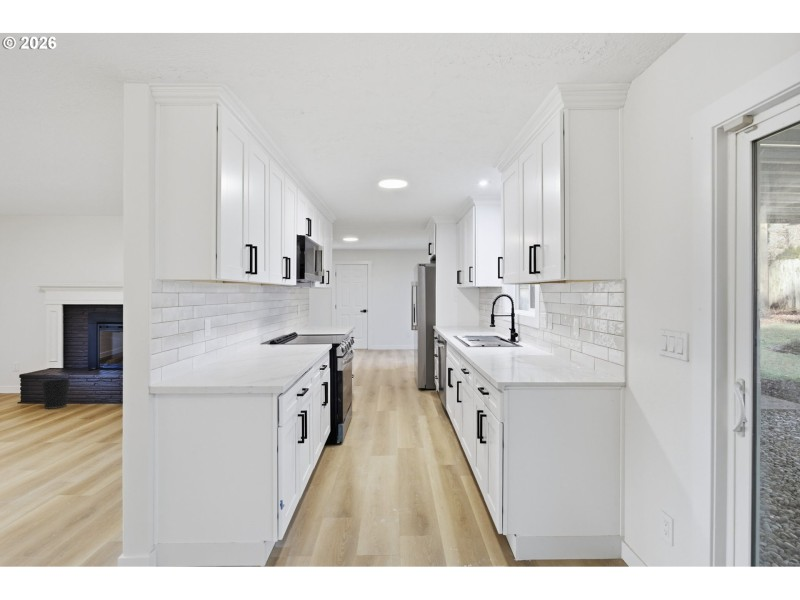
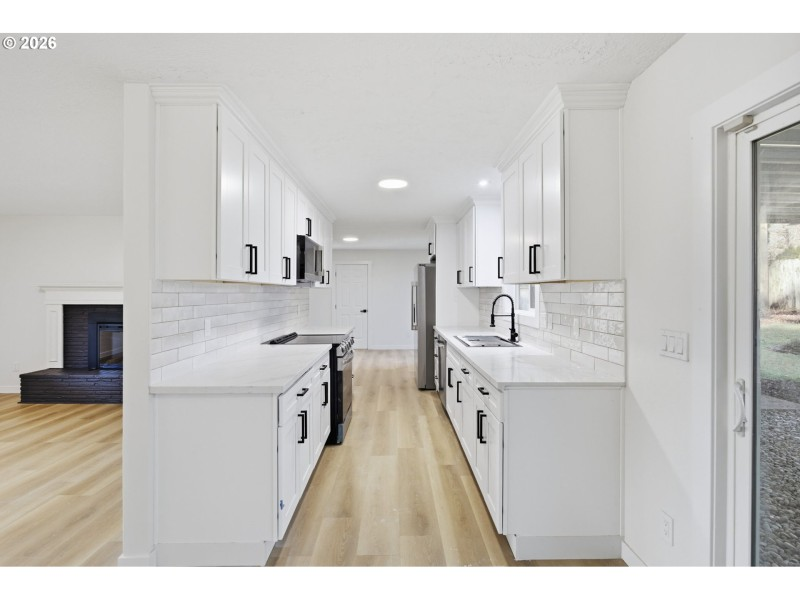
- wastebasket [41,378,70,410]
